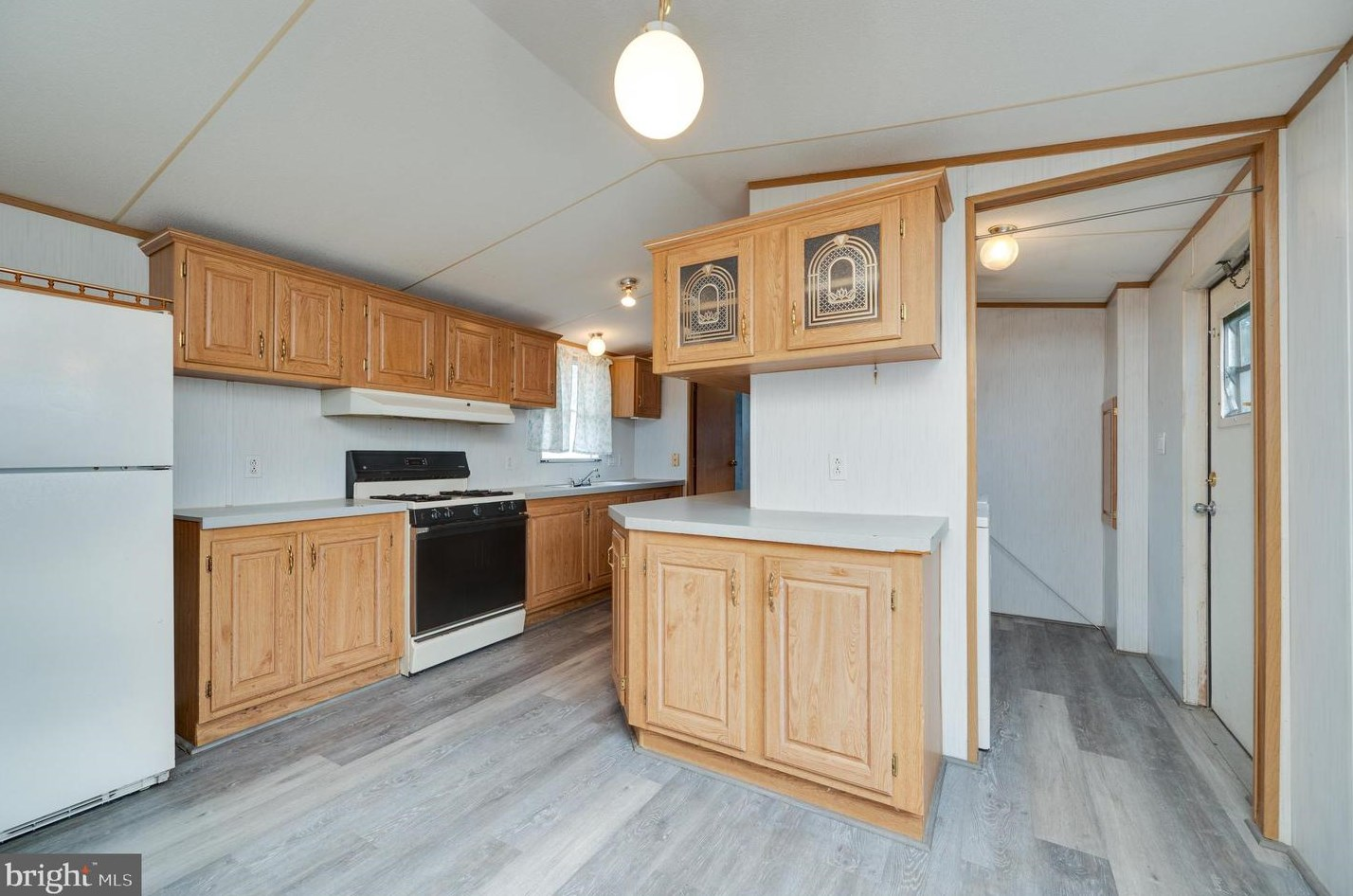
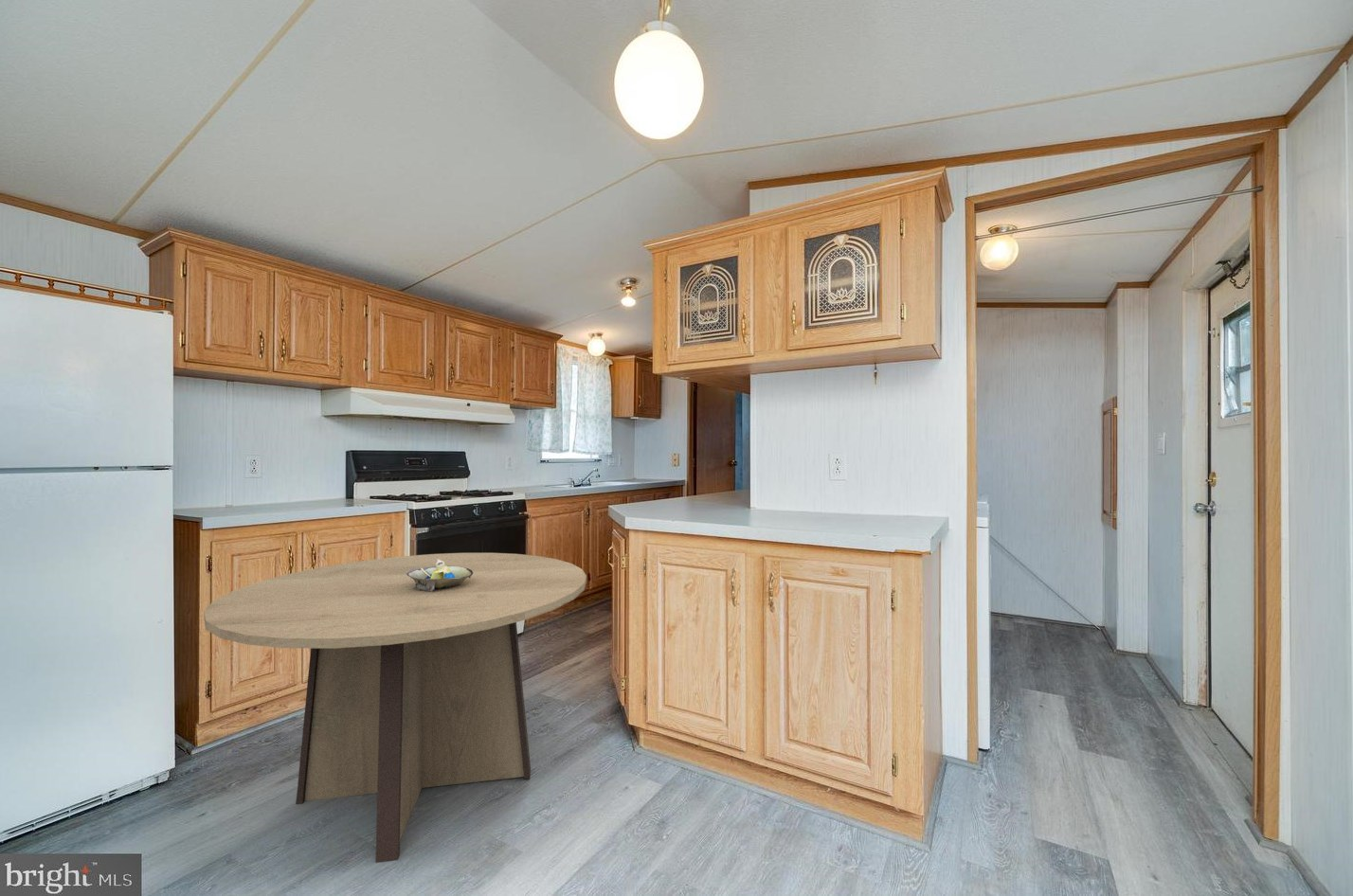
+ dining table [203,552,587,864]
+ decorative bowl [406,559,473,592]
